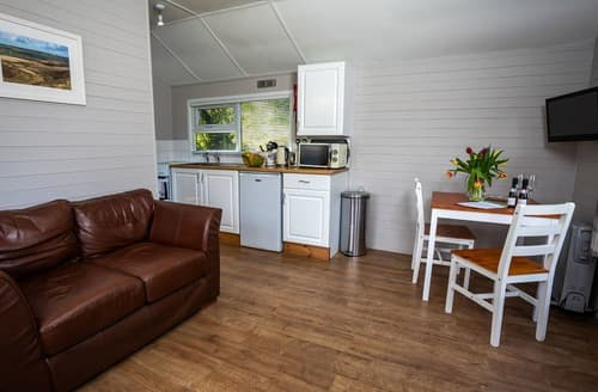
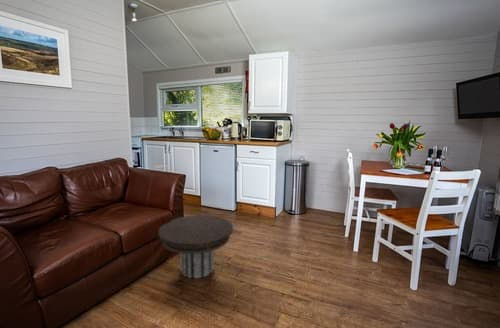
+ side table [158,214,234,279]
